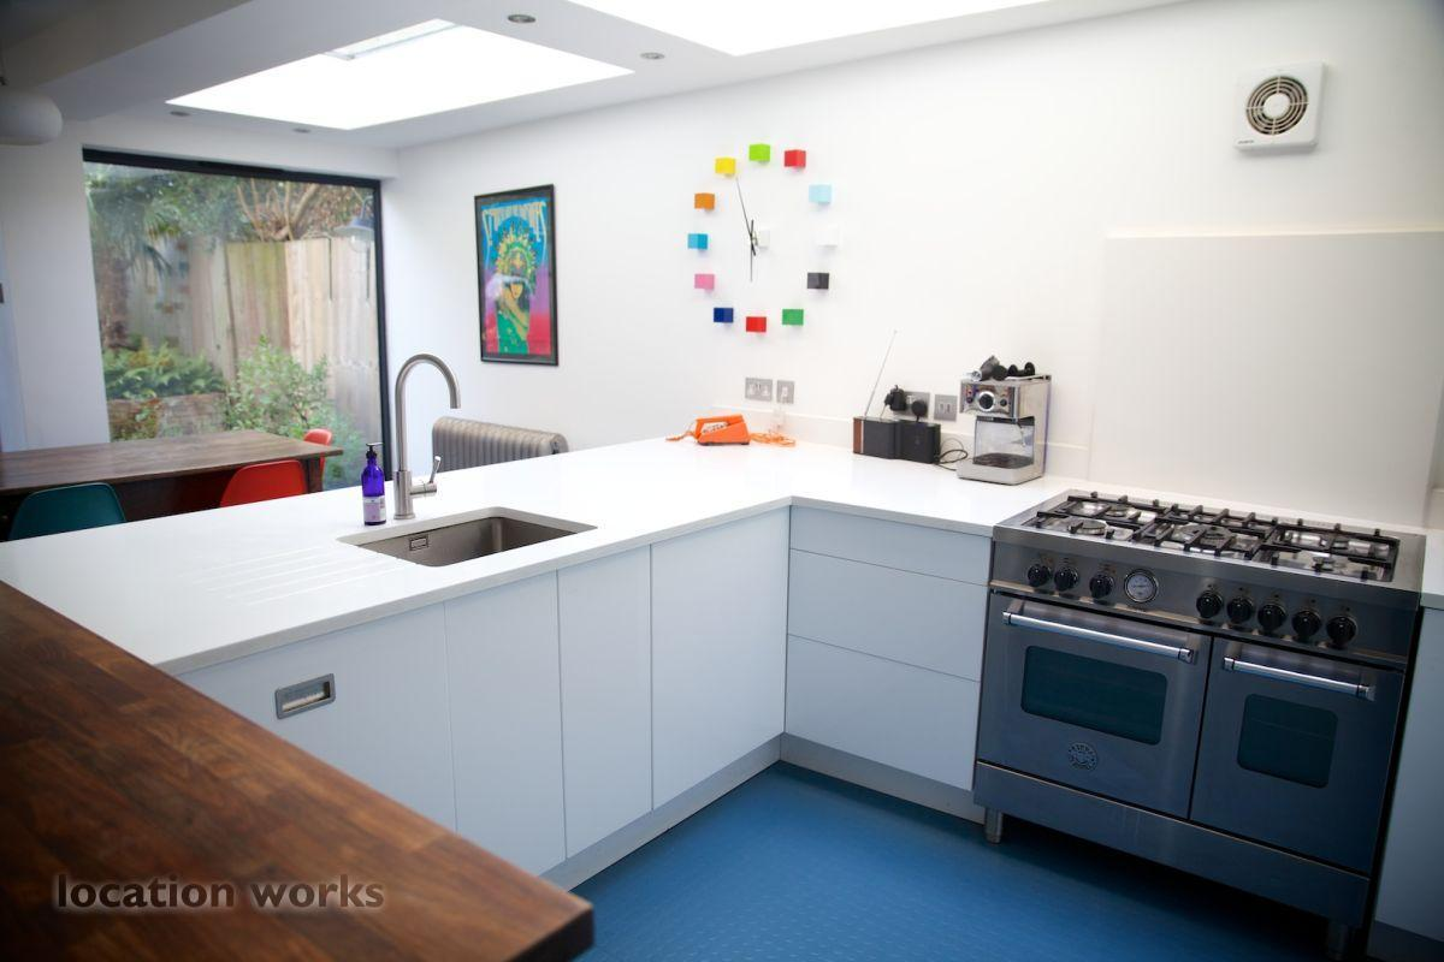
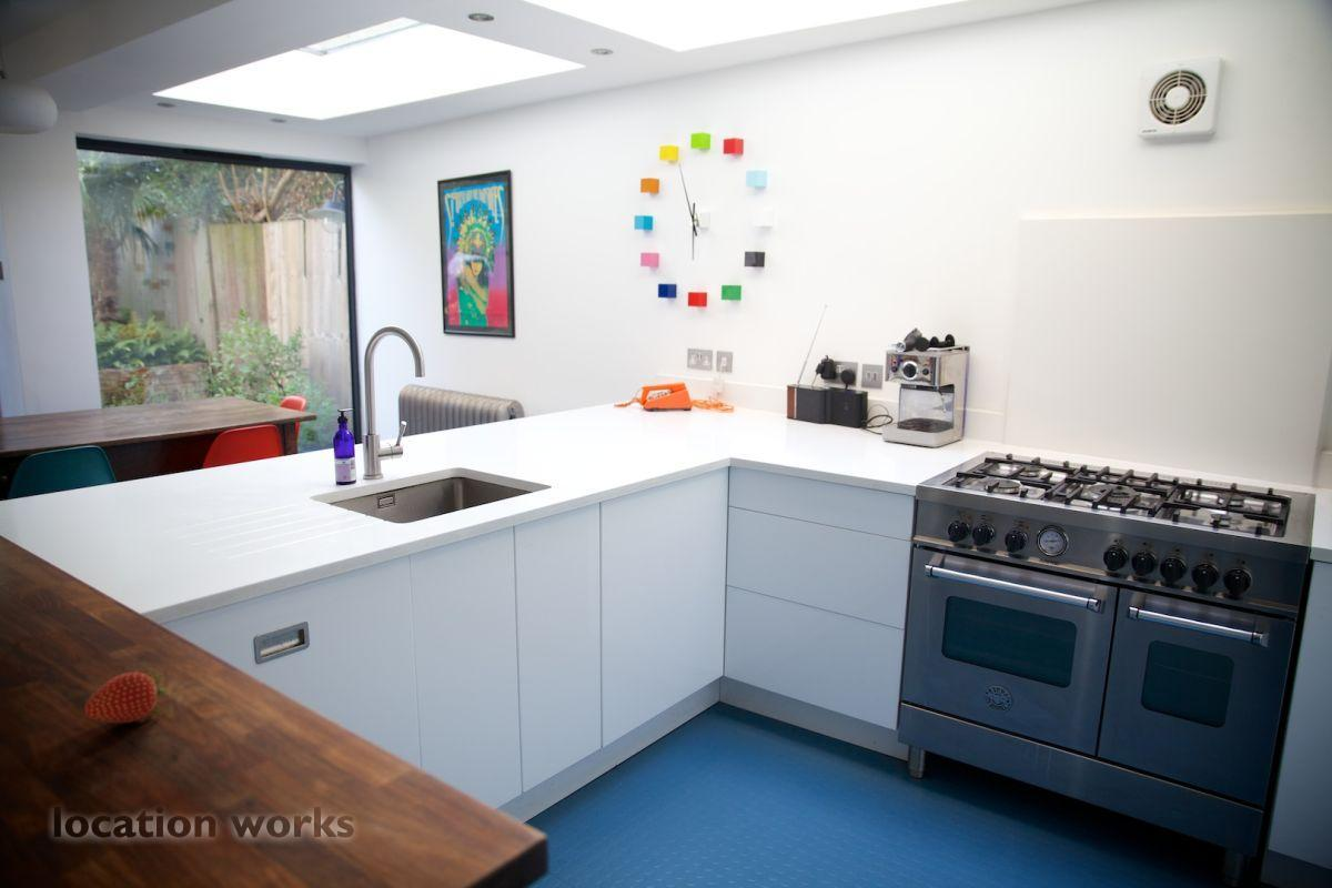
+ fruit [83,668,168,724]
